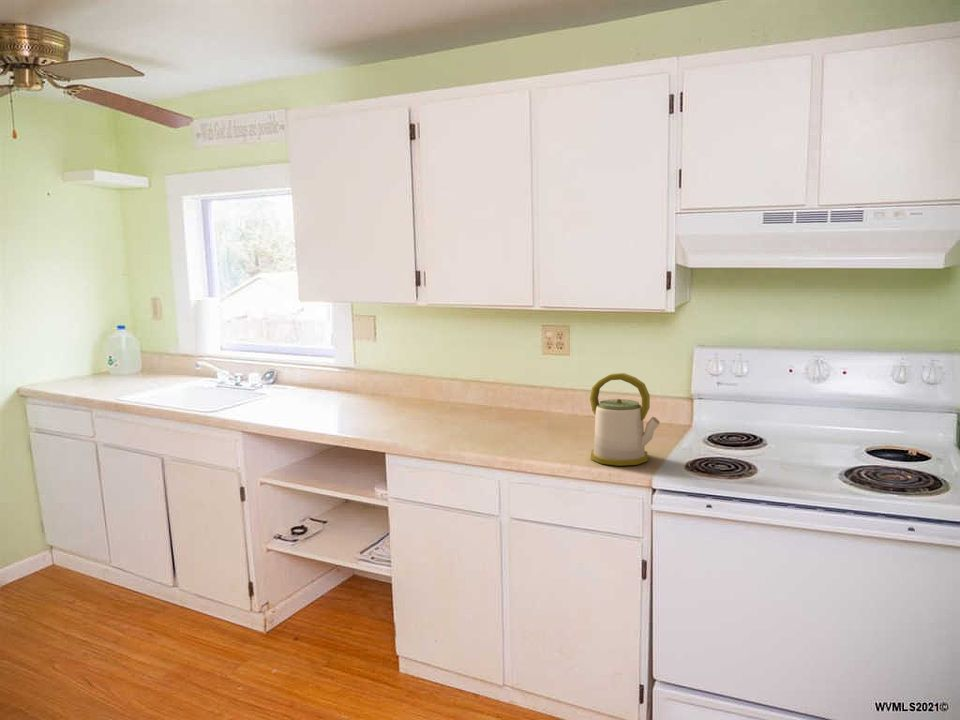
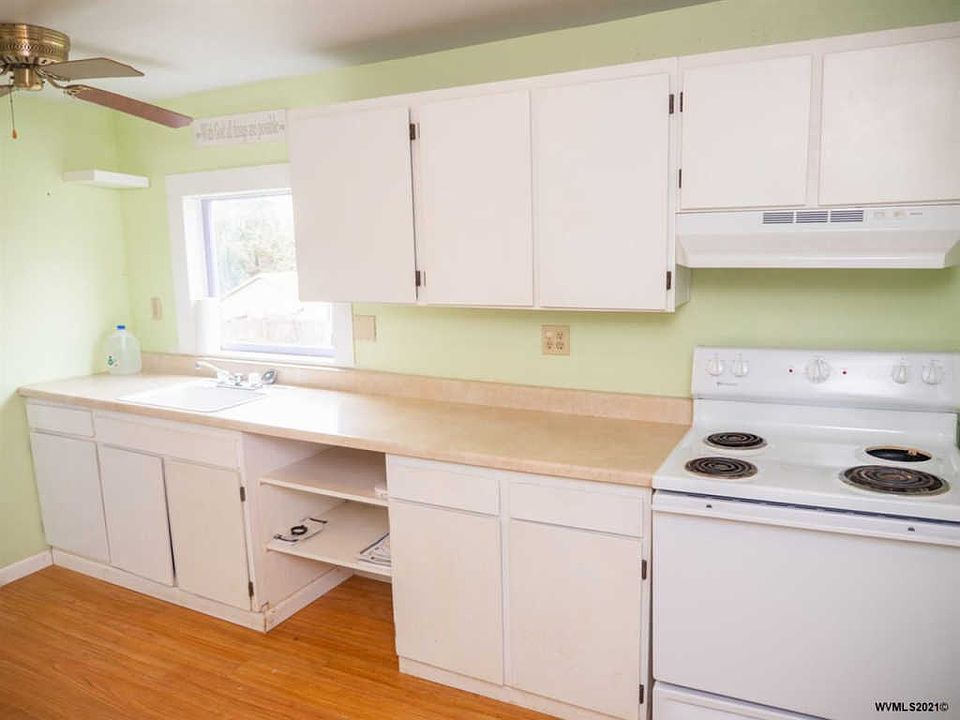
- kettle [589,372,661,467]
